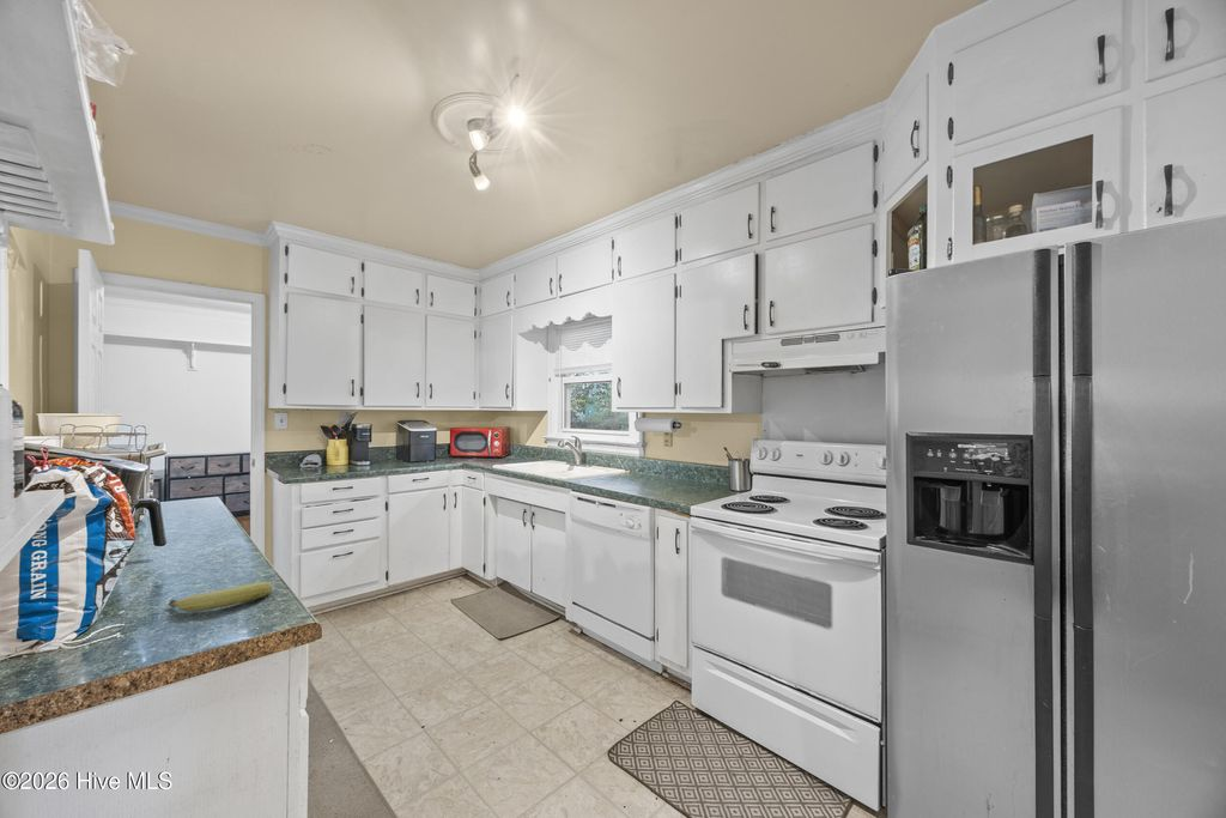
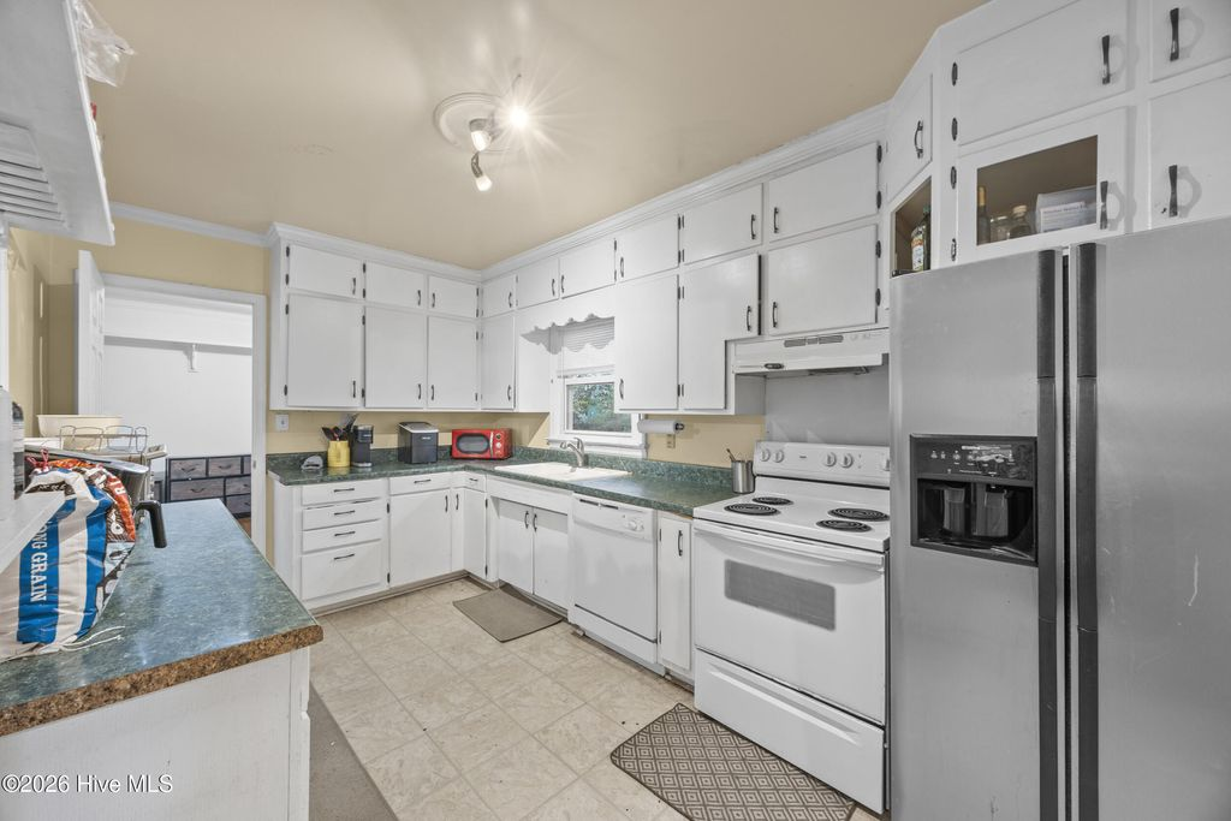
- fruit [168,581,273,613]
